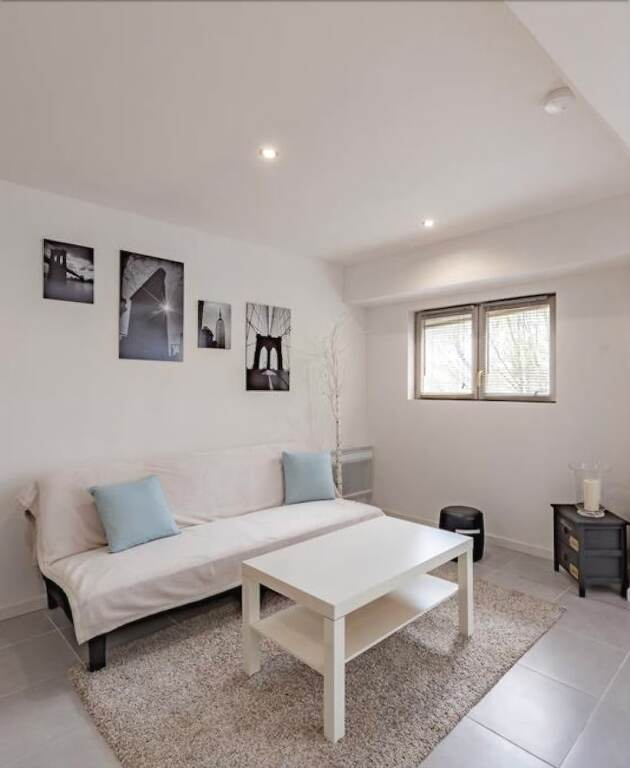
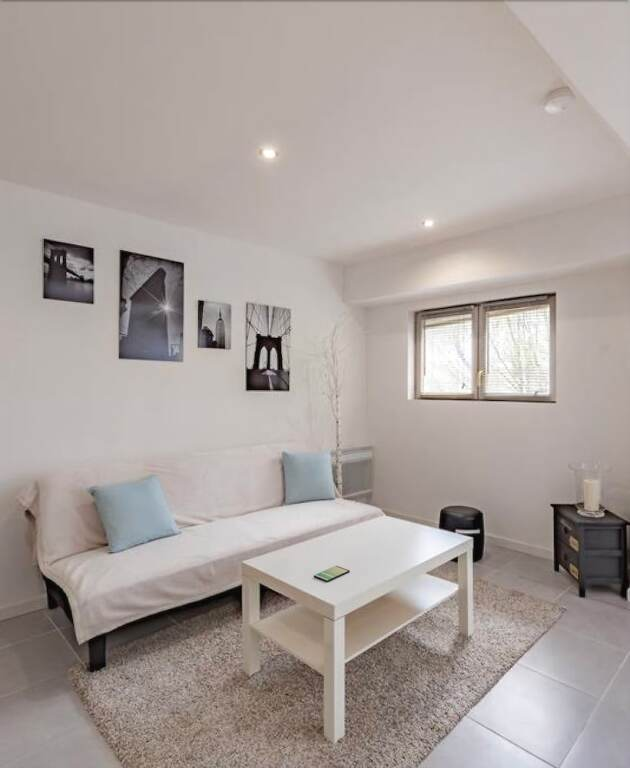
+ smartphone [313,565,351,583]
